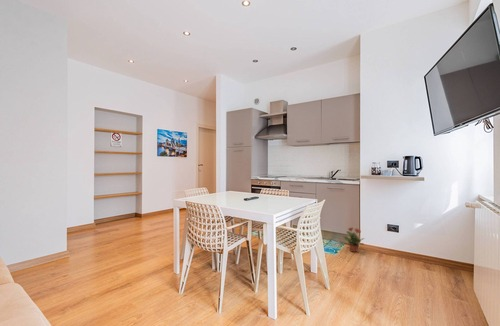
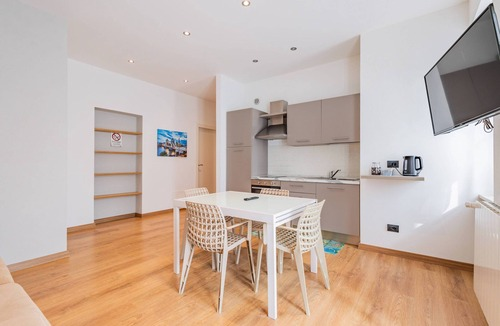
- potted plant [343,227,366,253]
